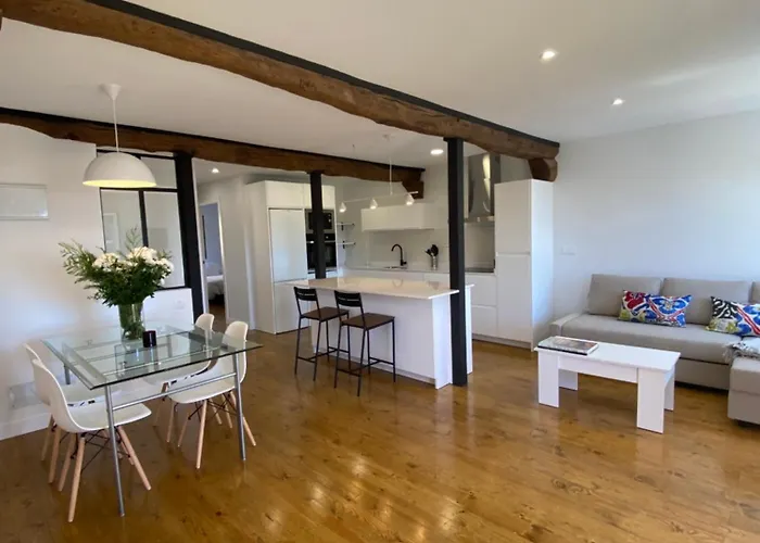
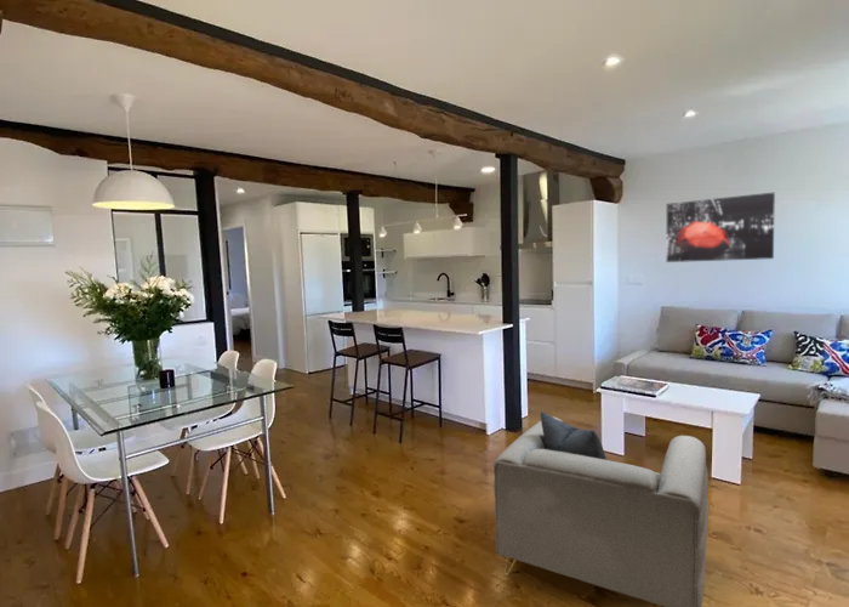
+ armchair [492,410,710,607]
+ wall art [666,192,776,263]
